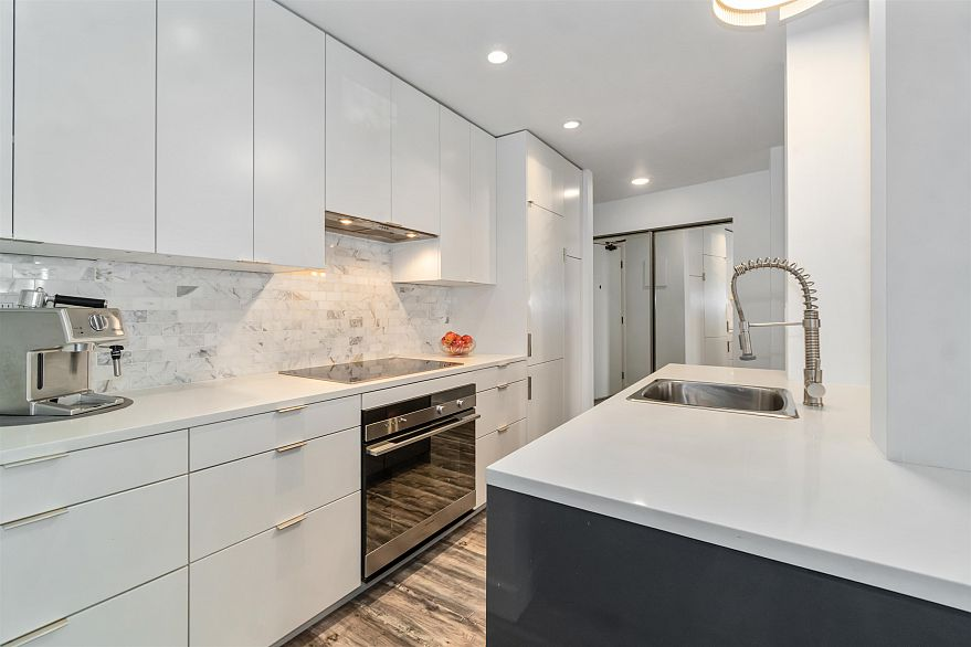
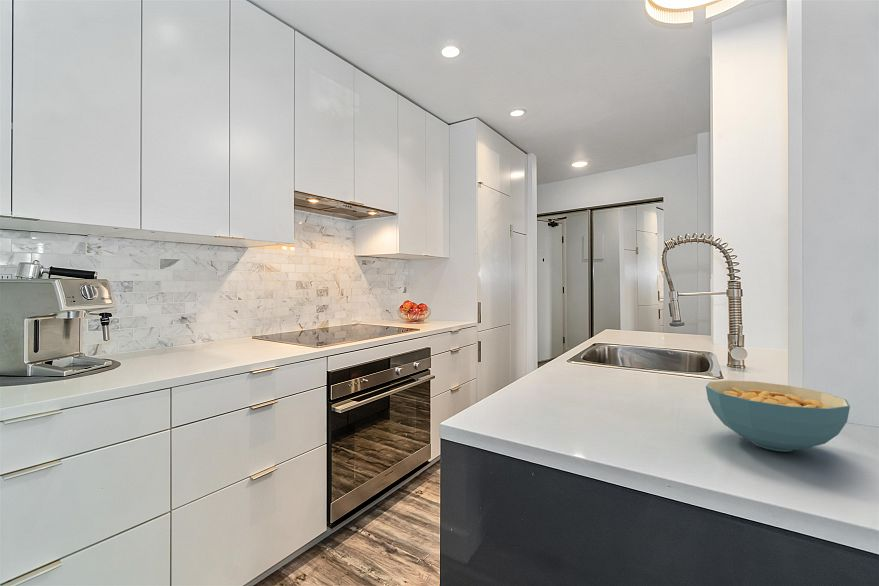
+ cereal bowl [705,379,851,453]
